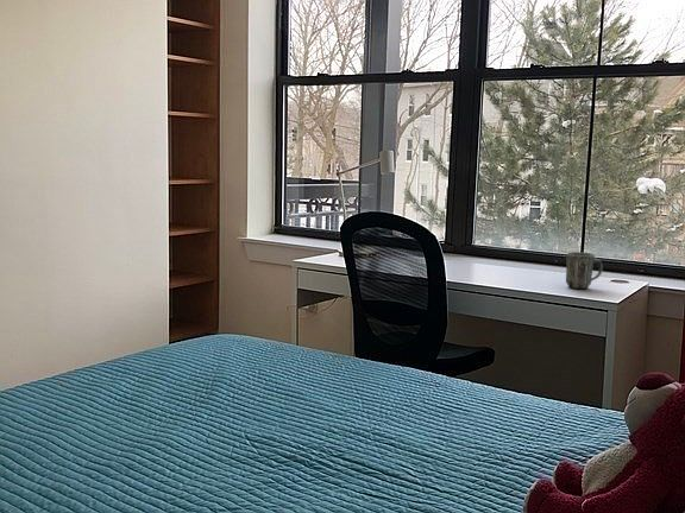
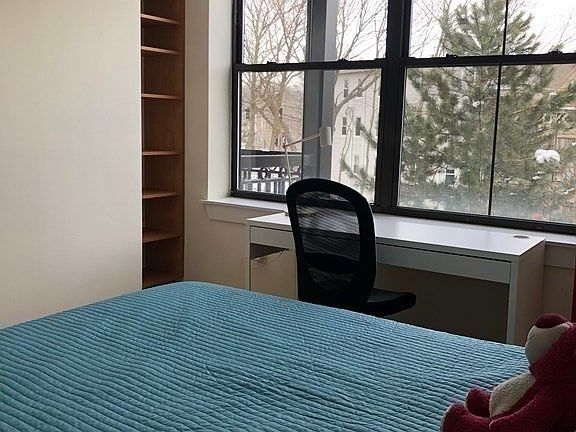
- mug [565,251,604,290]
